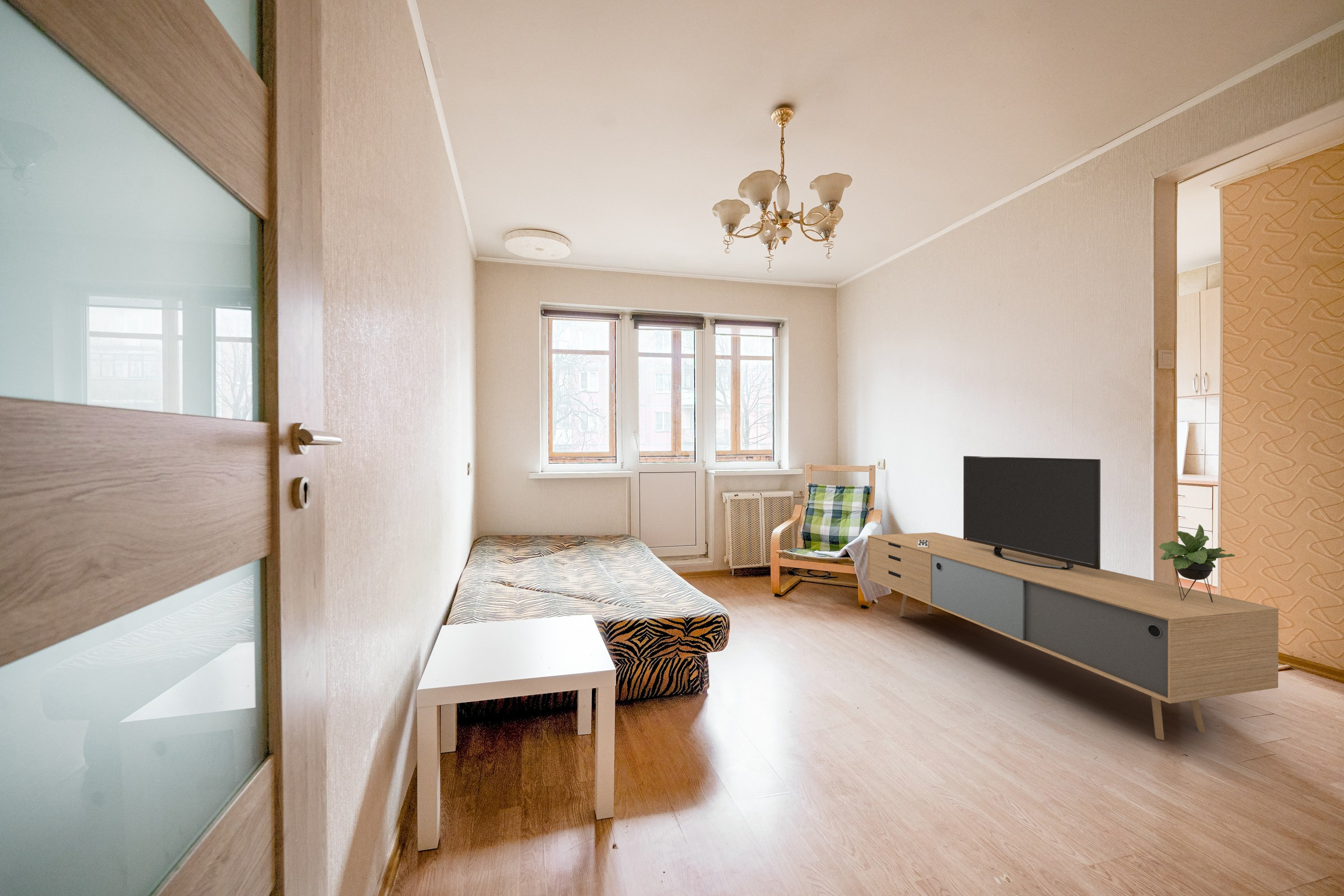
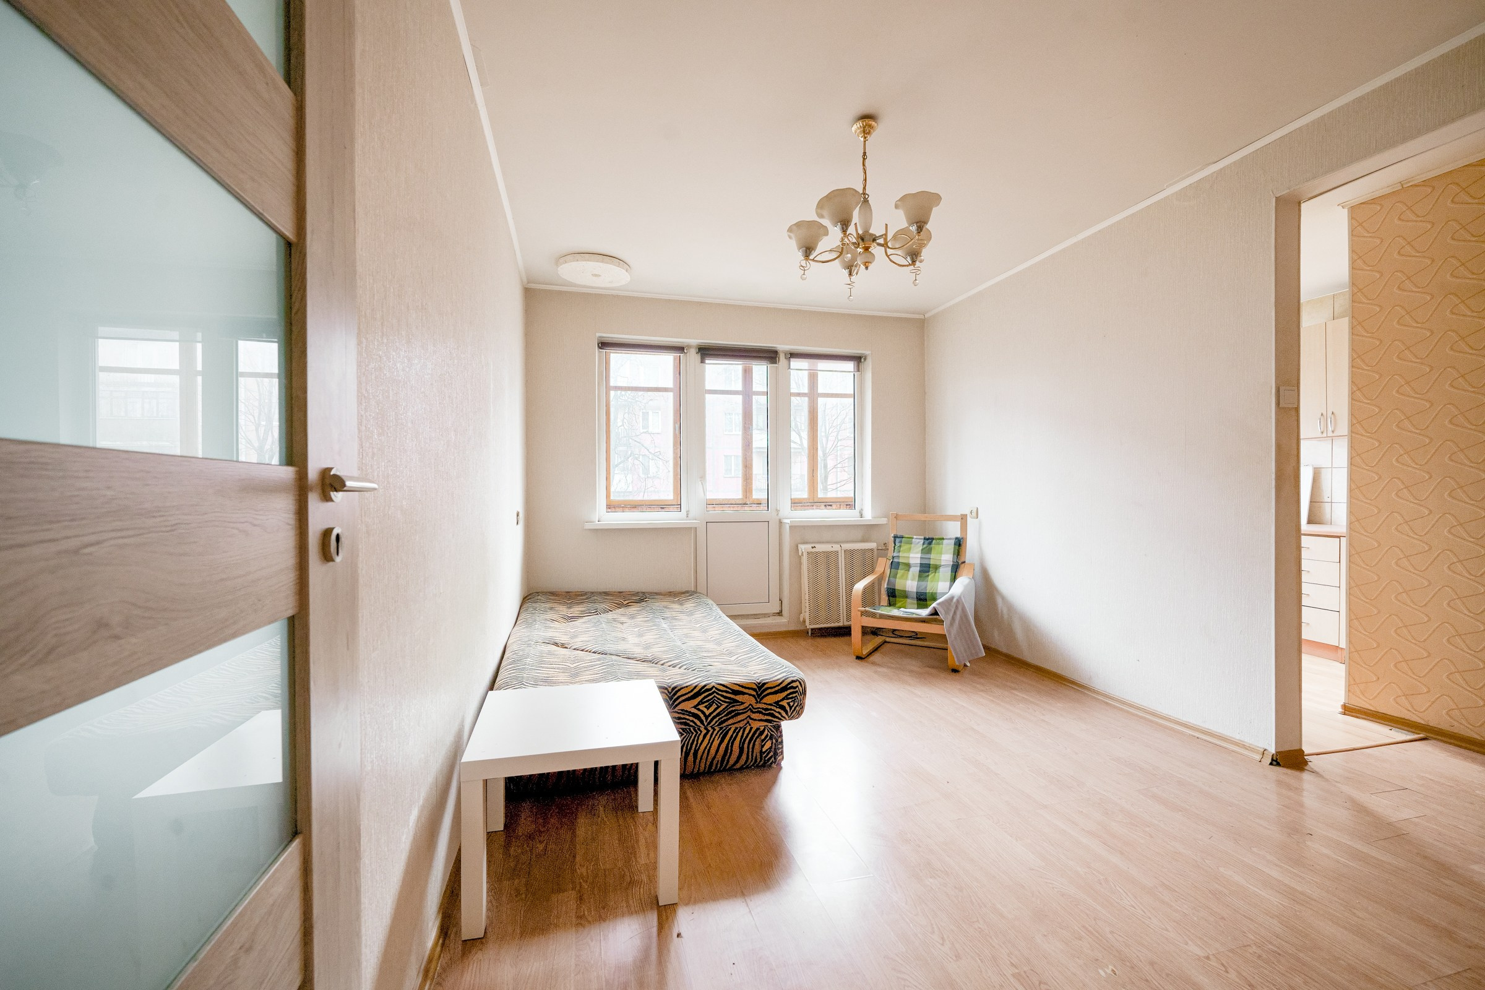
- media console [867,455,1279,741]
